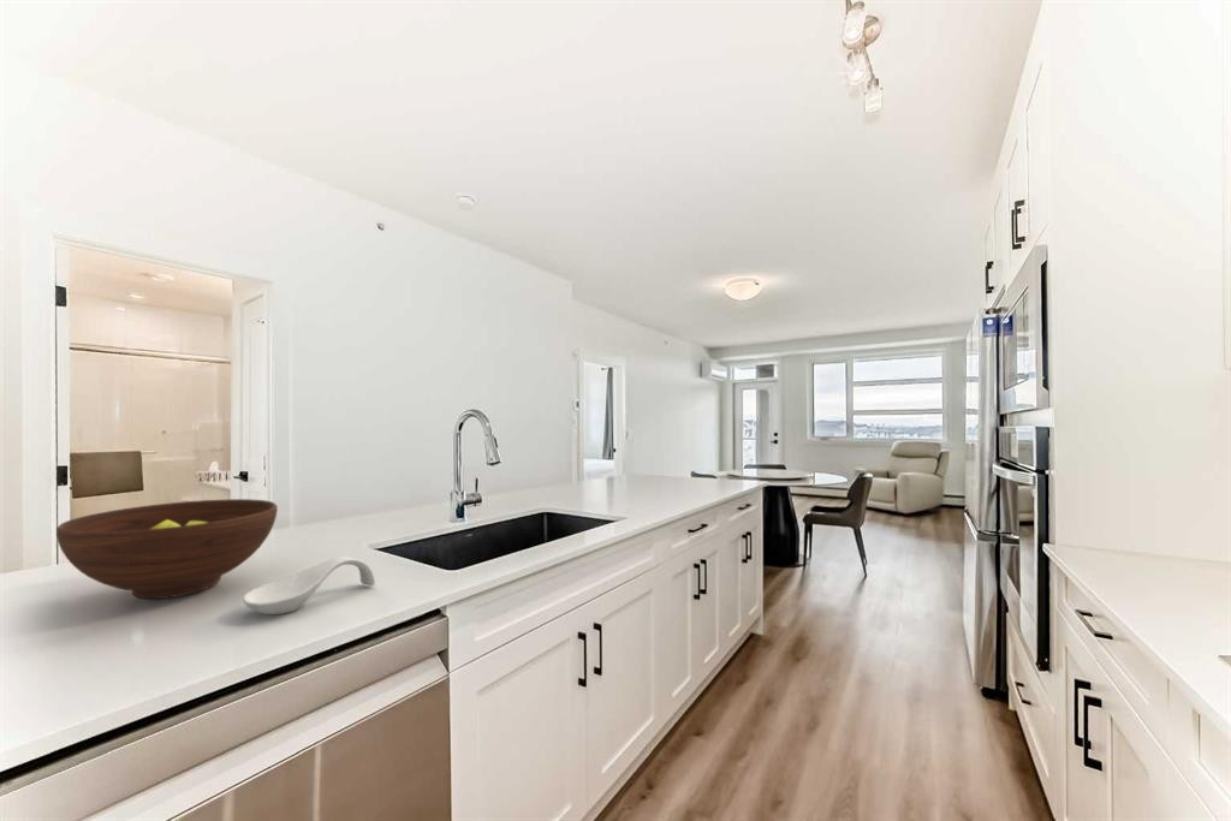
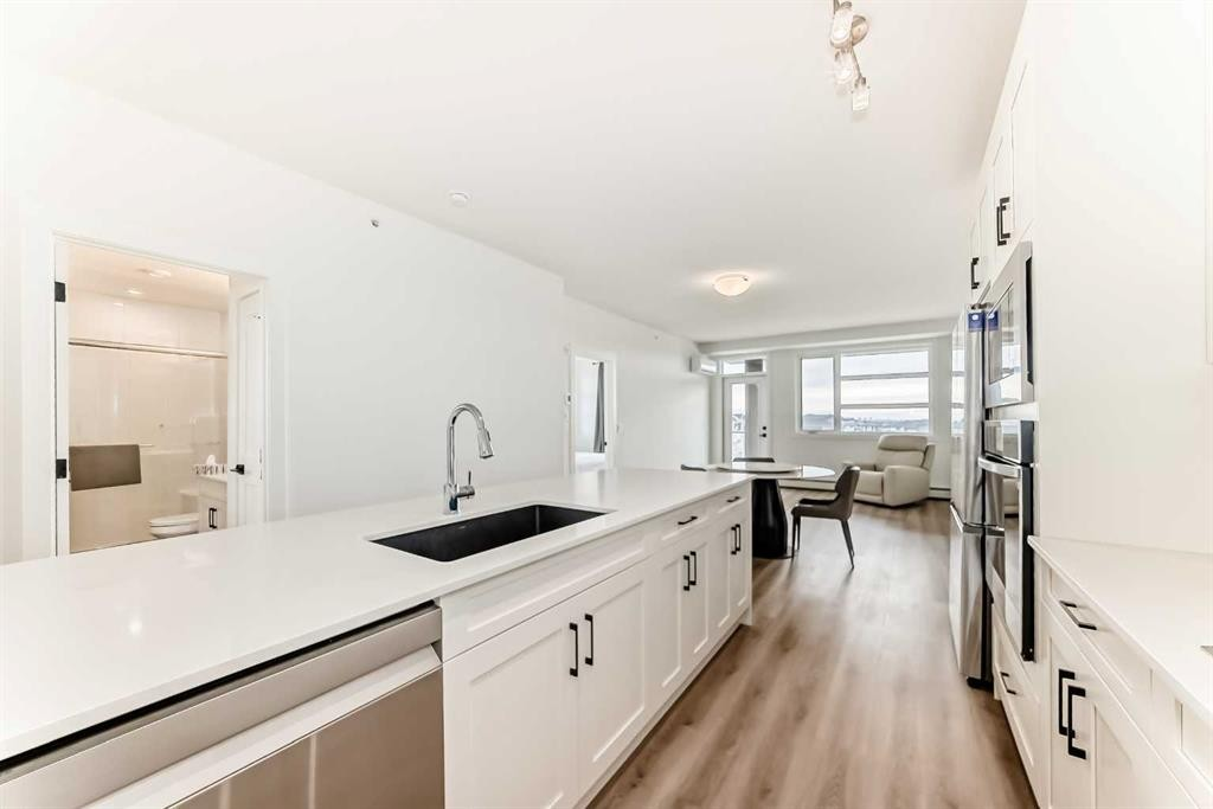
- fruit bowl [55,498,279,600]
- spoon rest [242,555,376,615]
